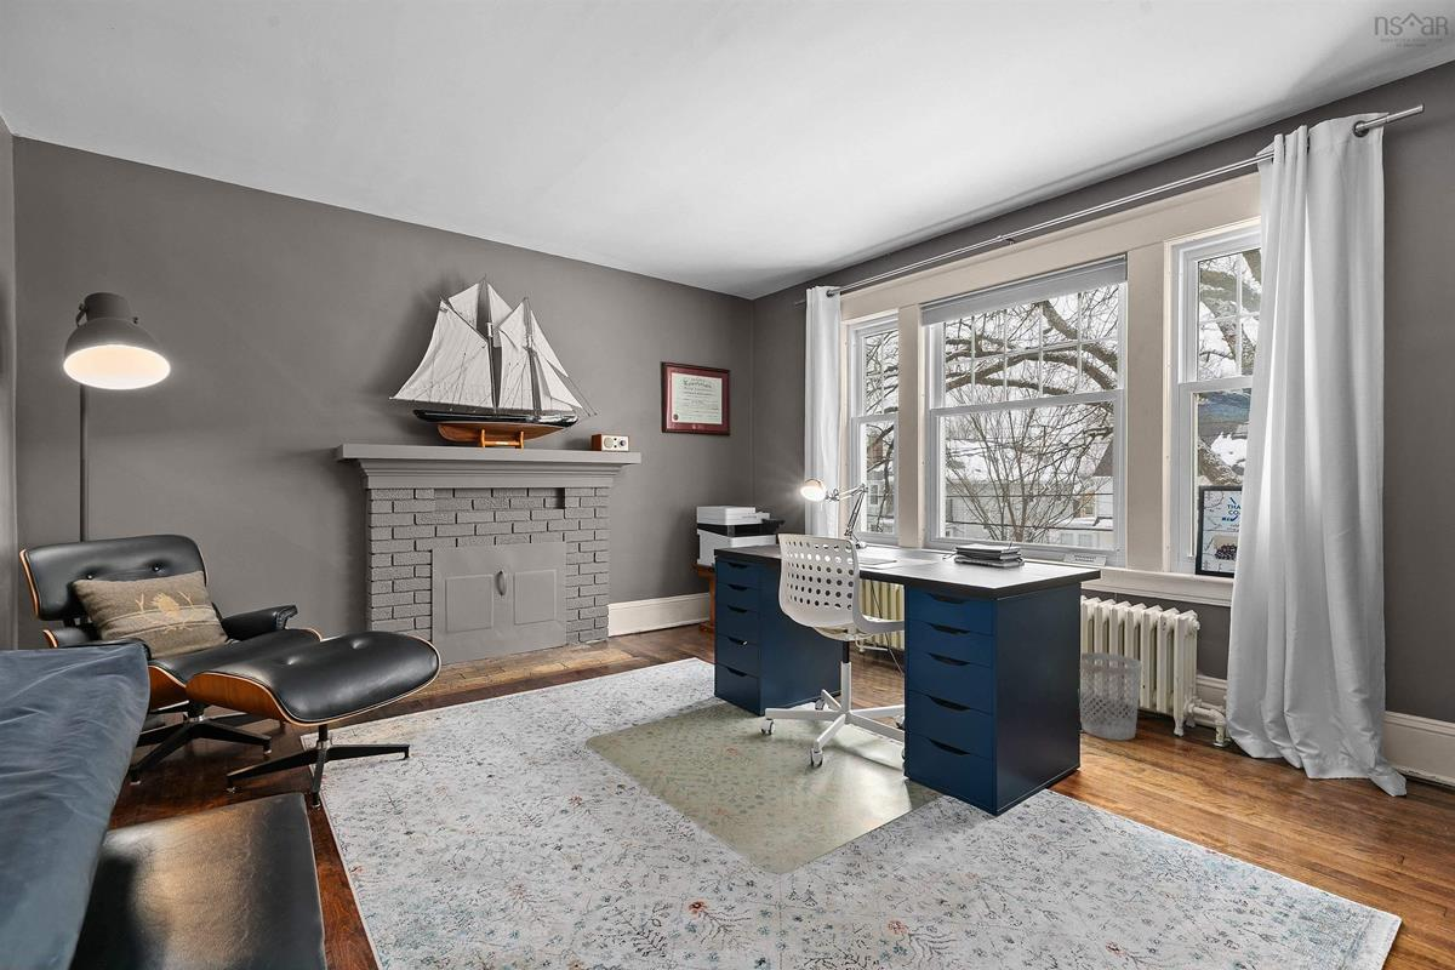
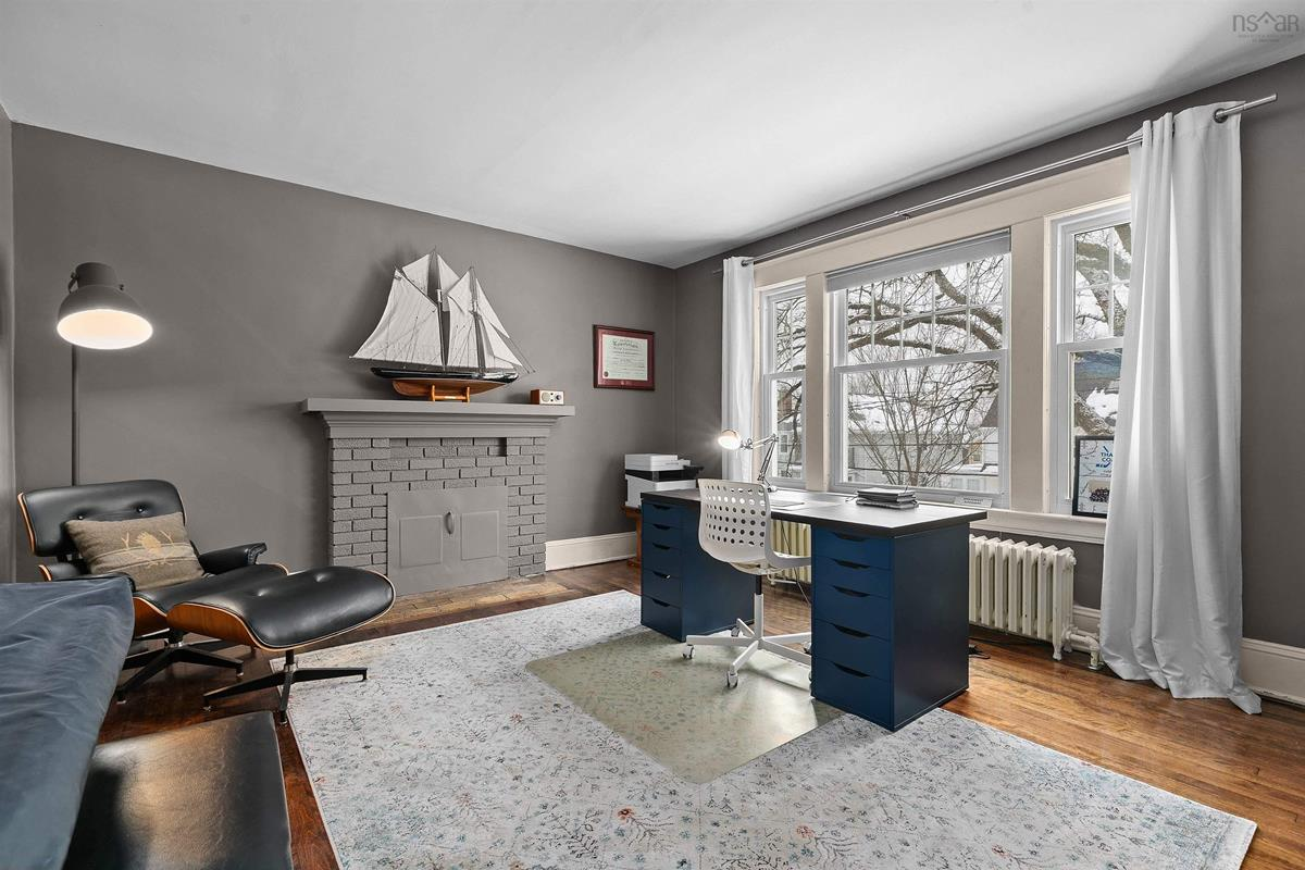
- wastebasket [1079,651,1143,742]
